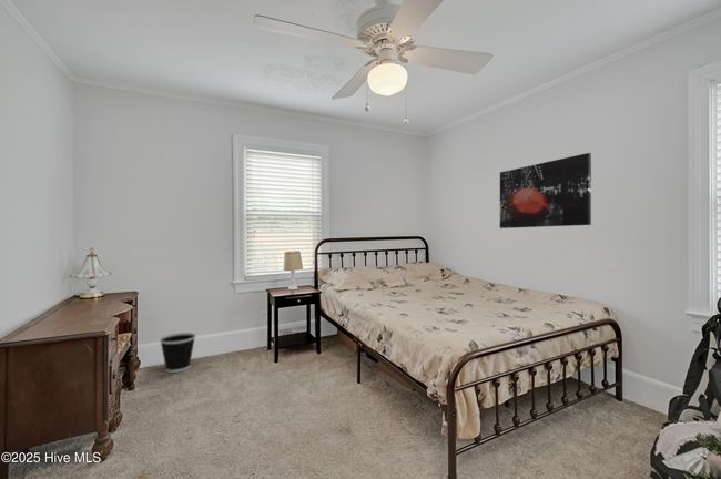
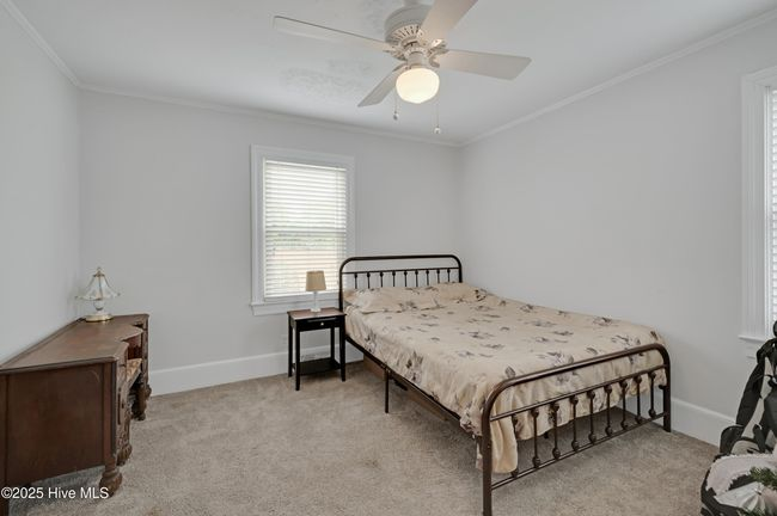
- wall art [499,152,592,230]
- wastebasket [159,332,197,374]
